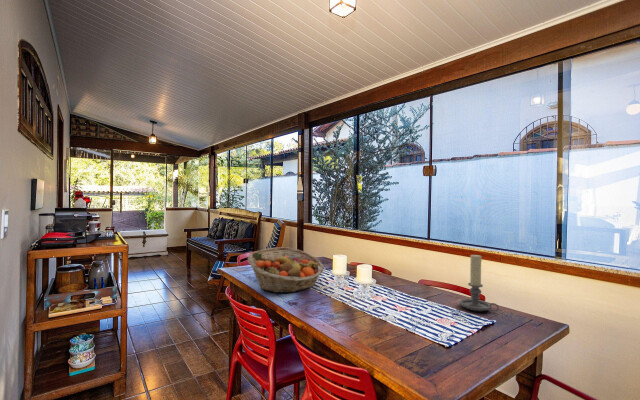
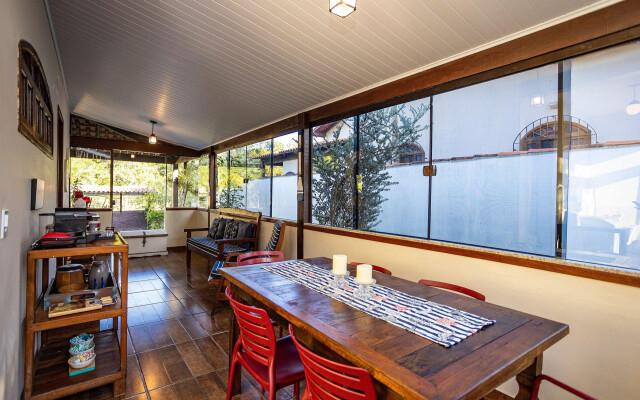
- fruit basket [247,246,325,294]
- candle holder [458,254,500,312]
